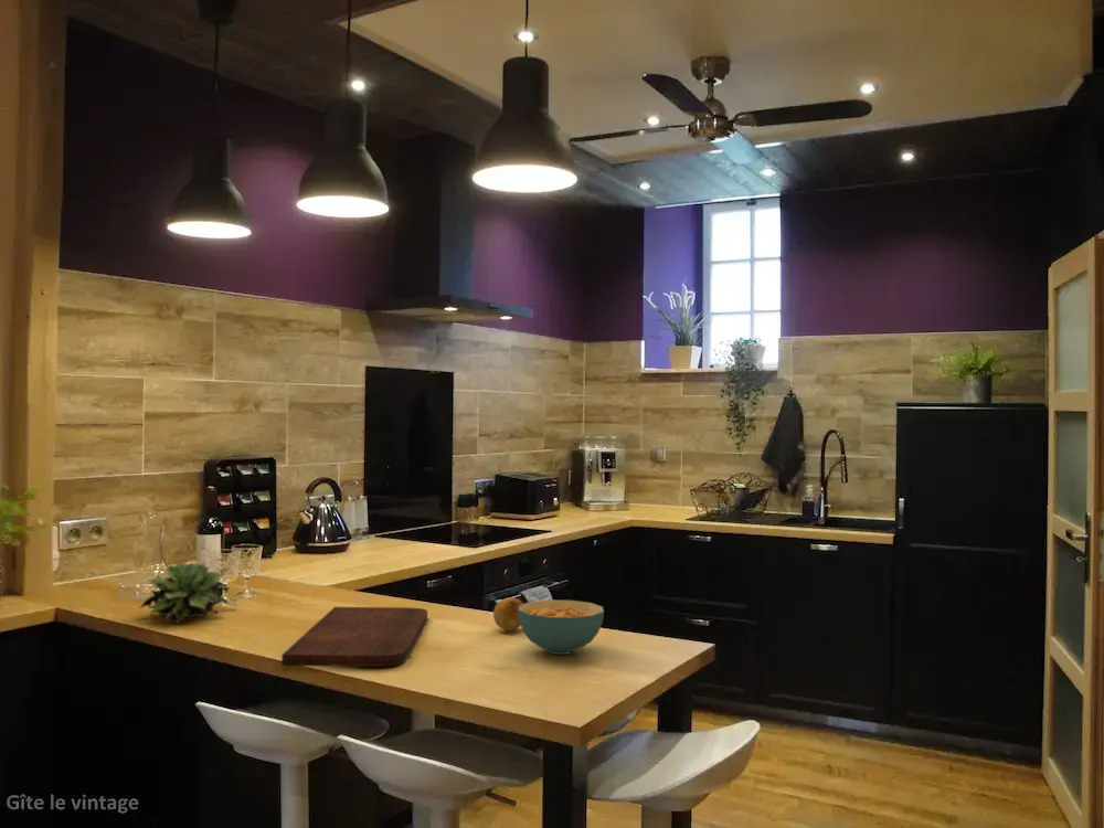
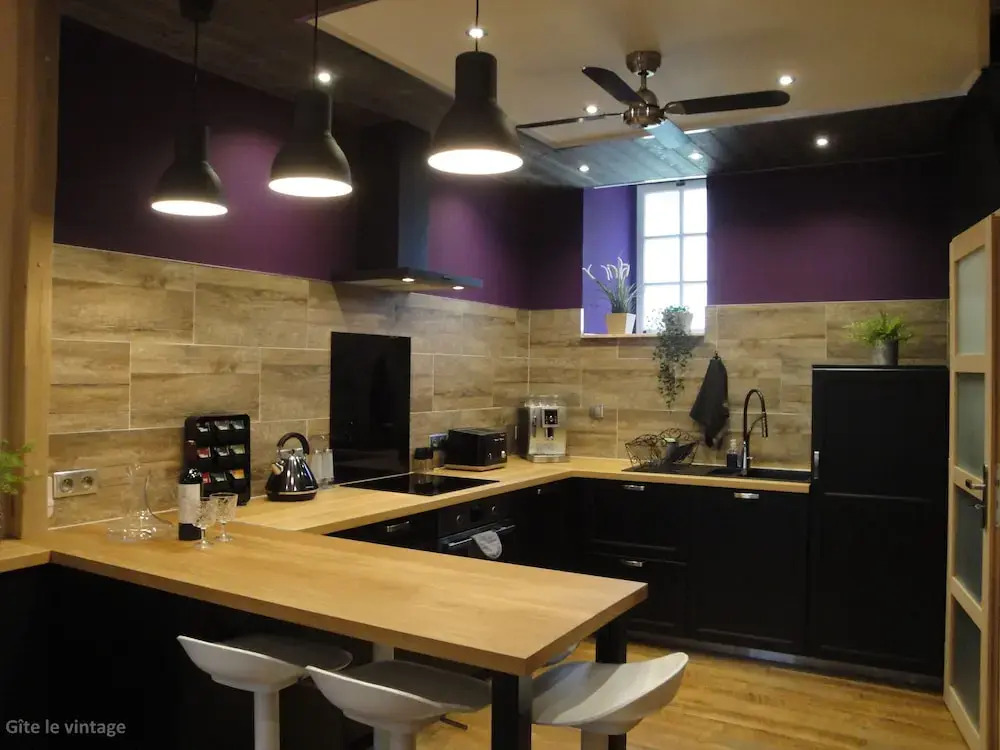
- fruit [492,596,524,633]
- cutting board [280,606,428,668]
- succulent plant [138,560,238,625]
- cereal bowl [518,599,605,656]
